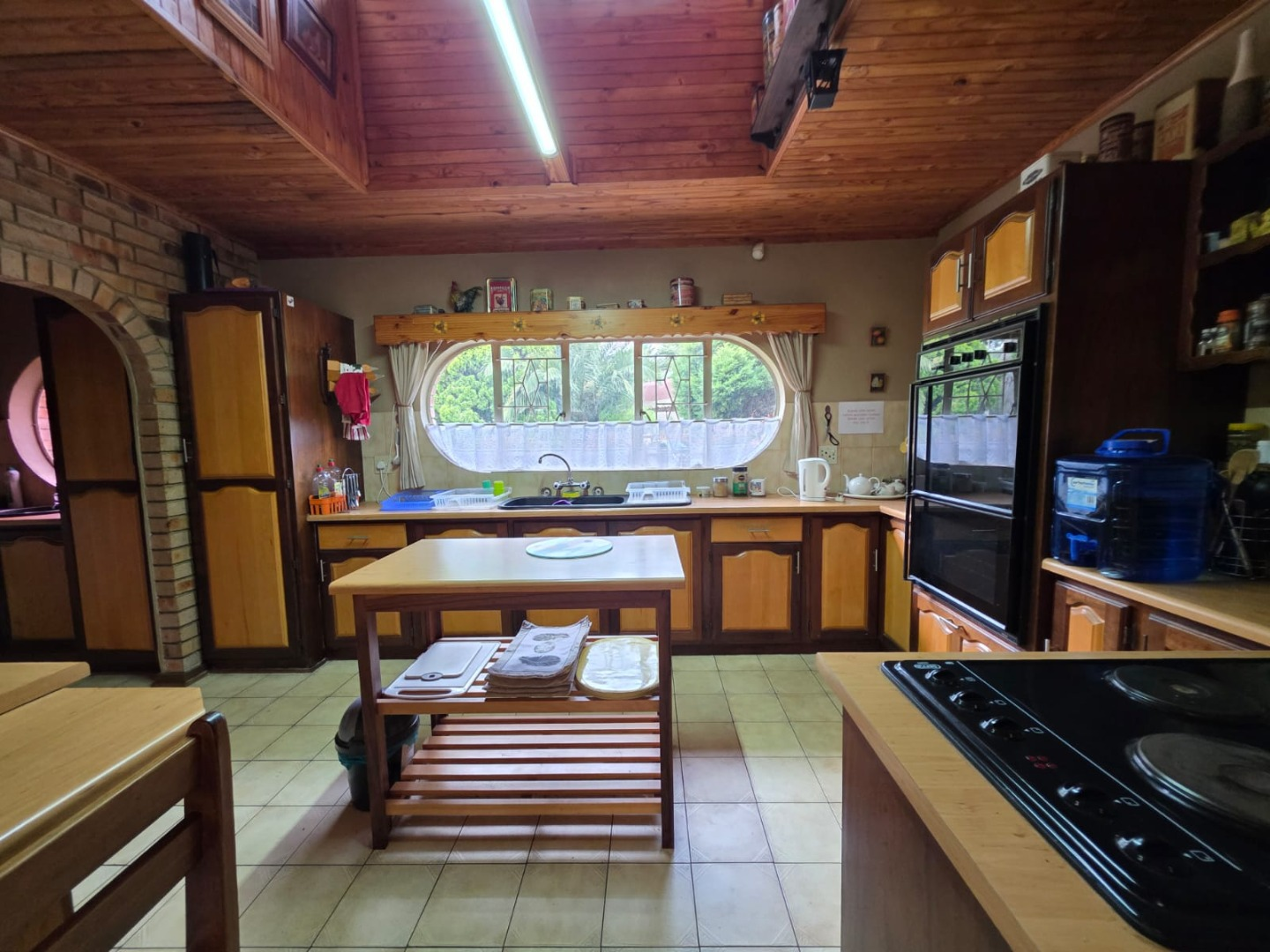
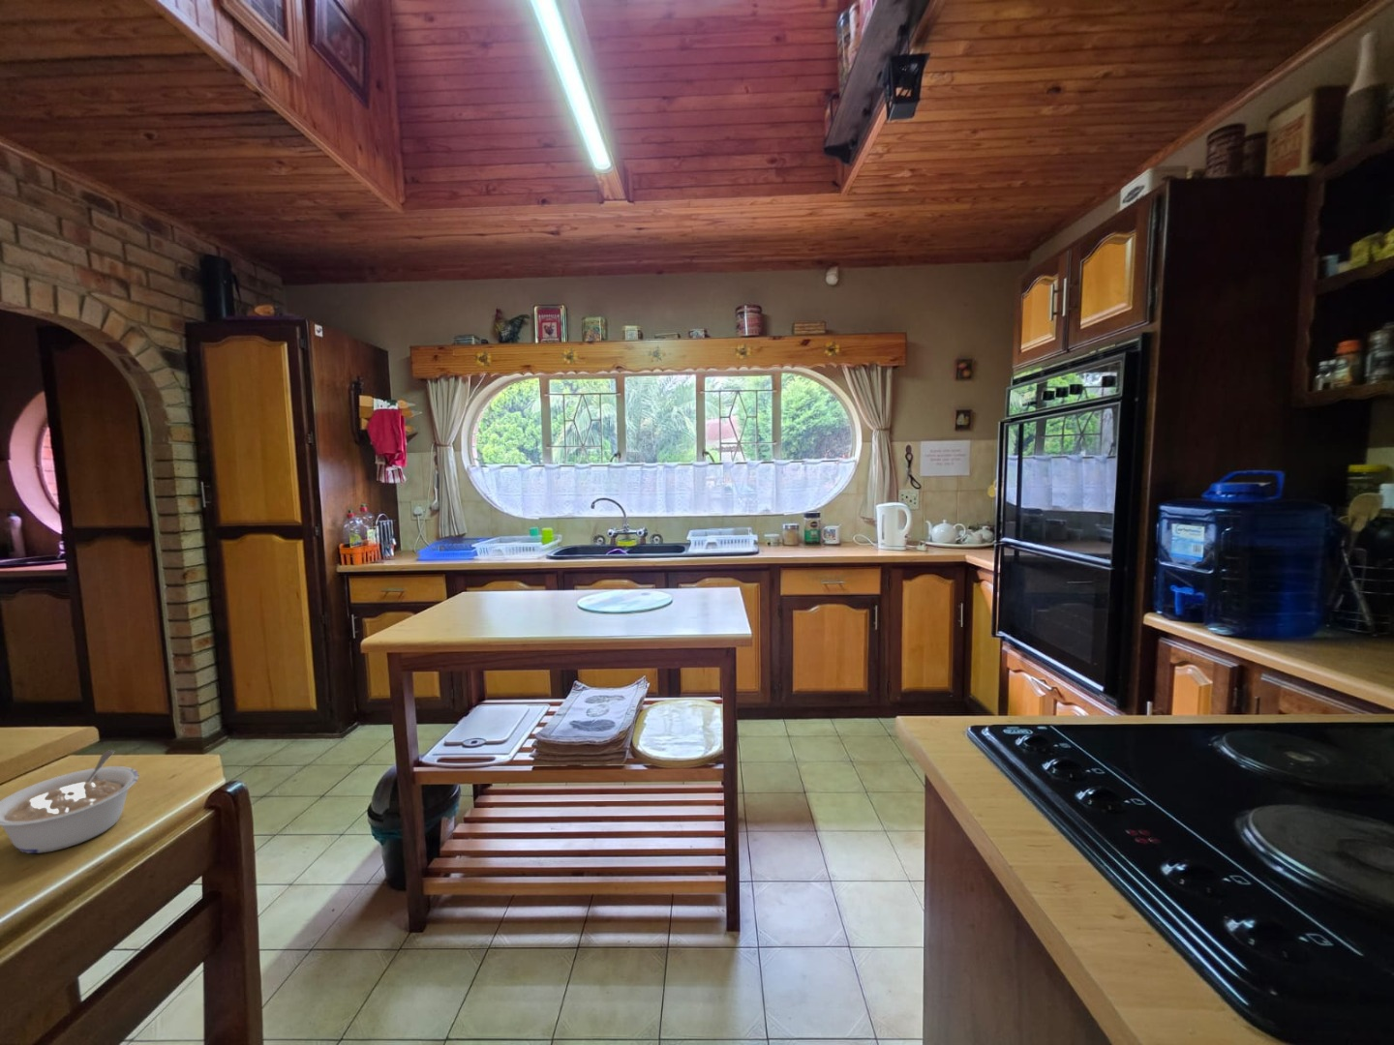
+ legume [0,749,140,854]
